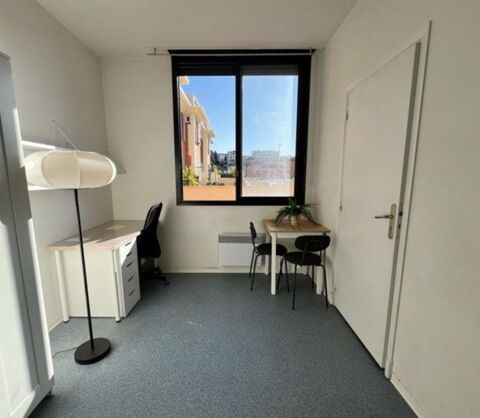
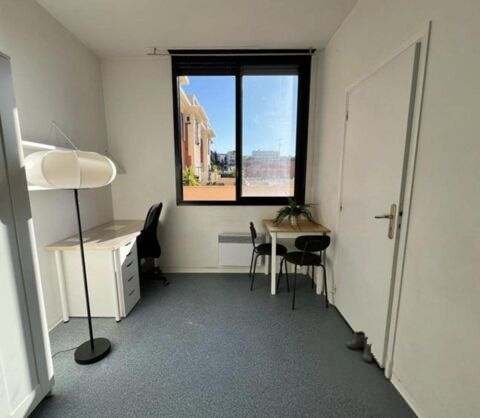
+ boots [345,330,375,363]
